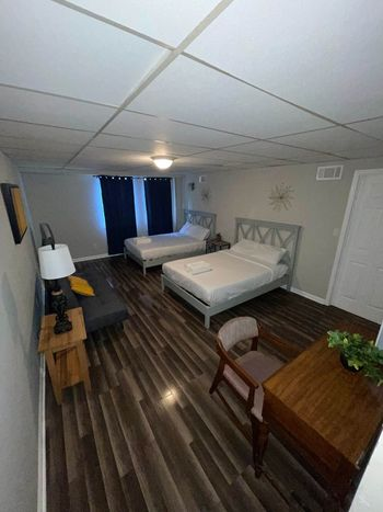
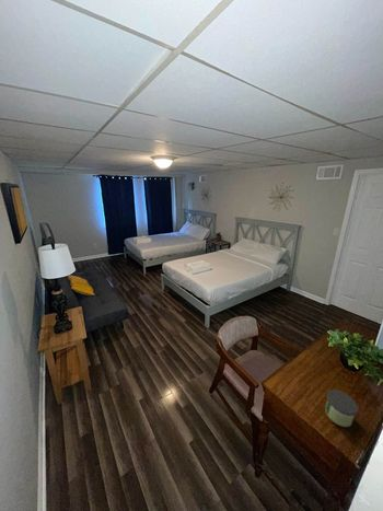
+ candle [324,388,359,428]
